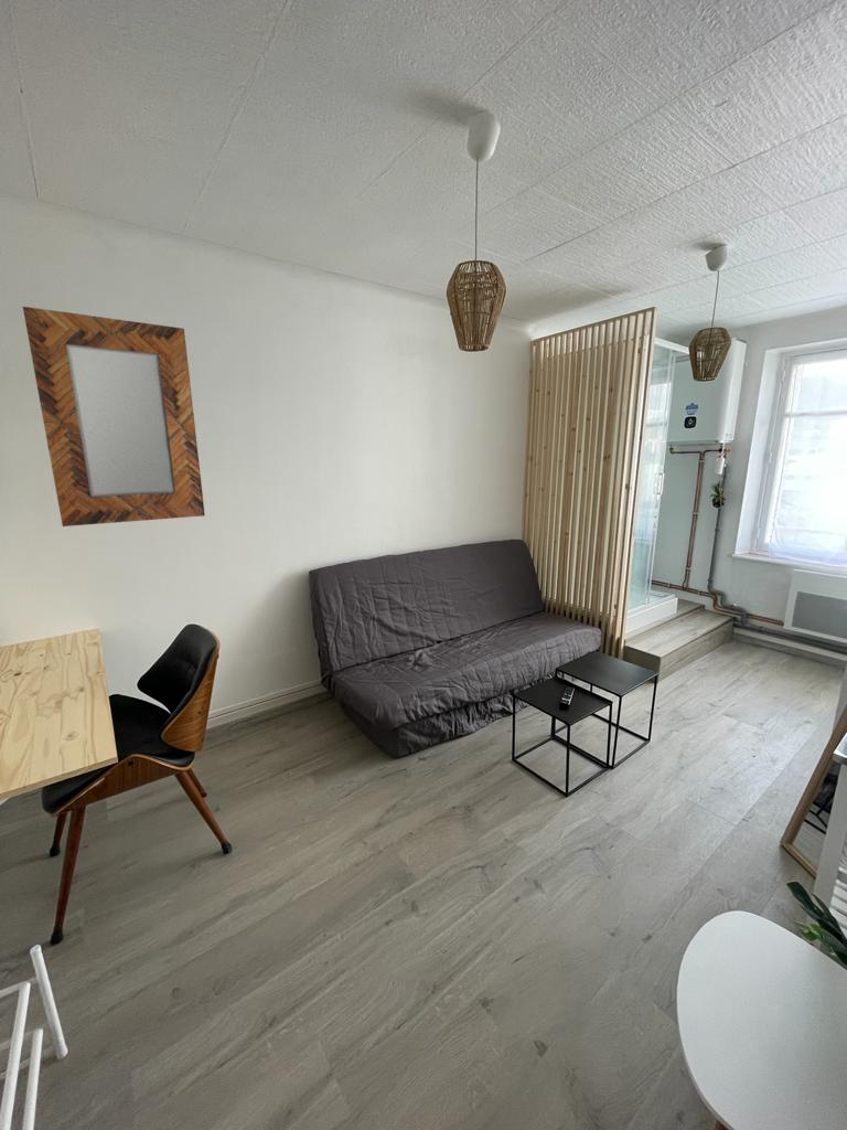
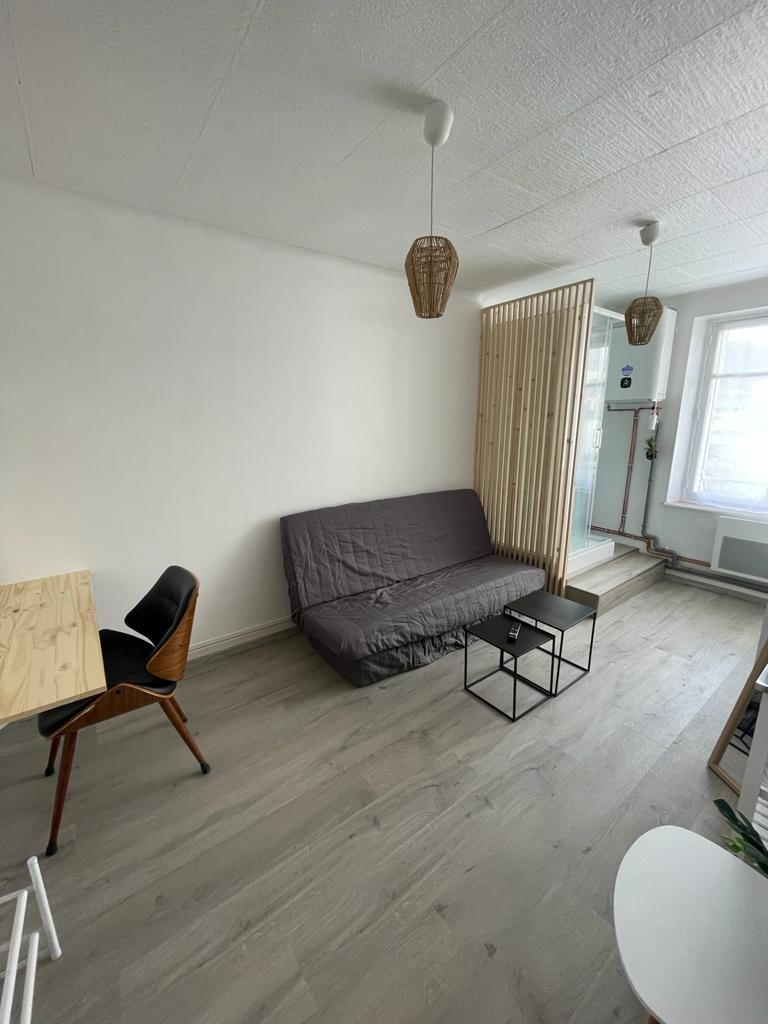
- home mirror [22,306,206,527]
